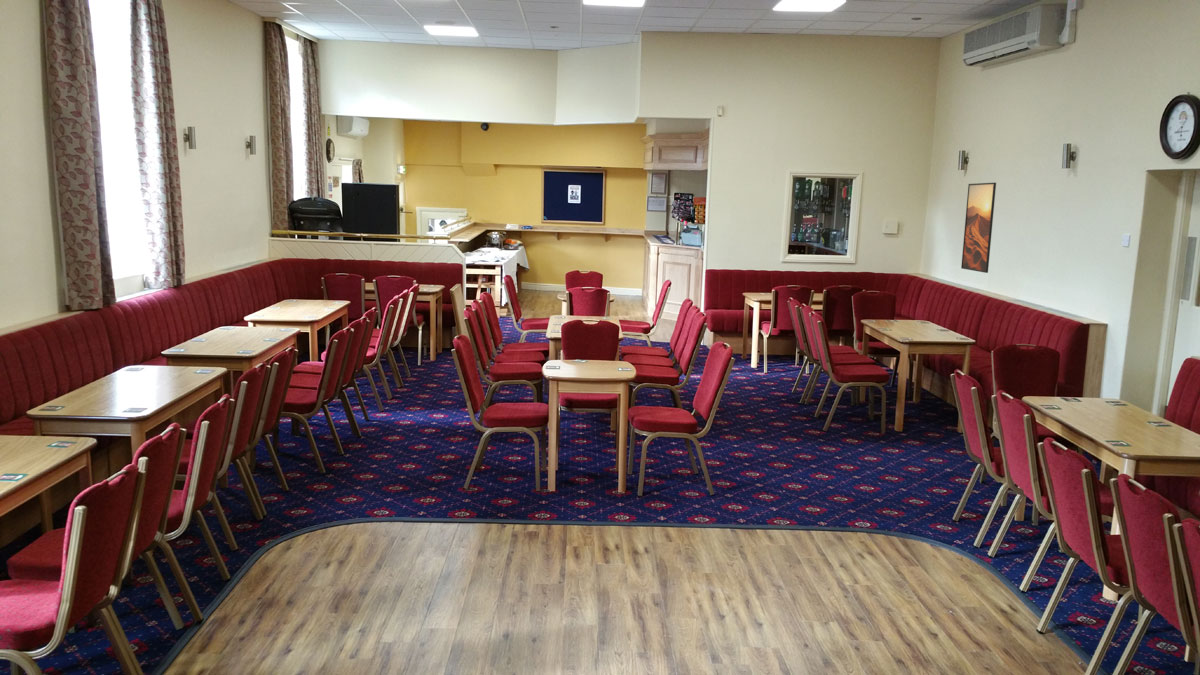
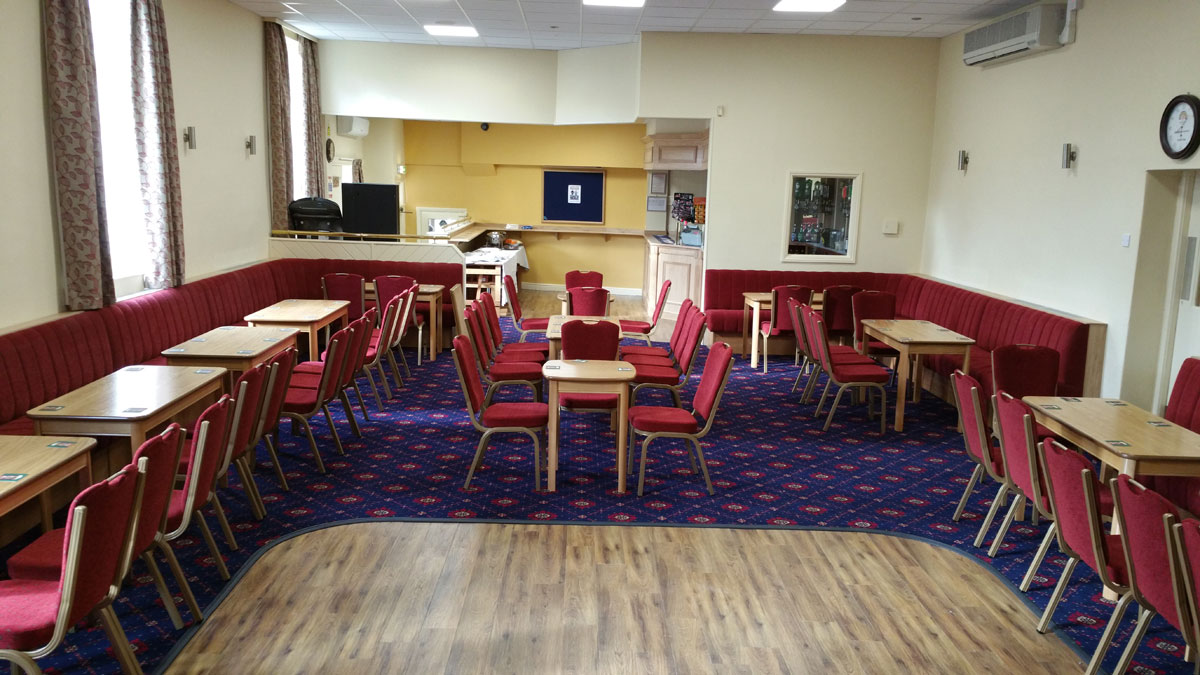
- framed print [960,182,997,274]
